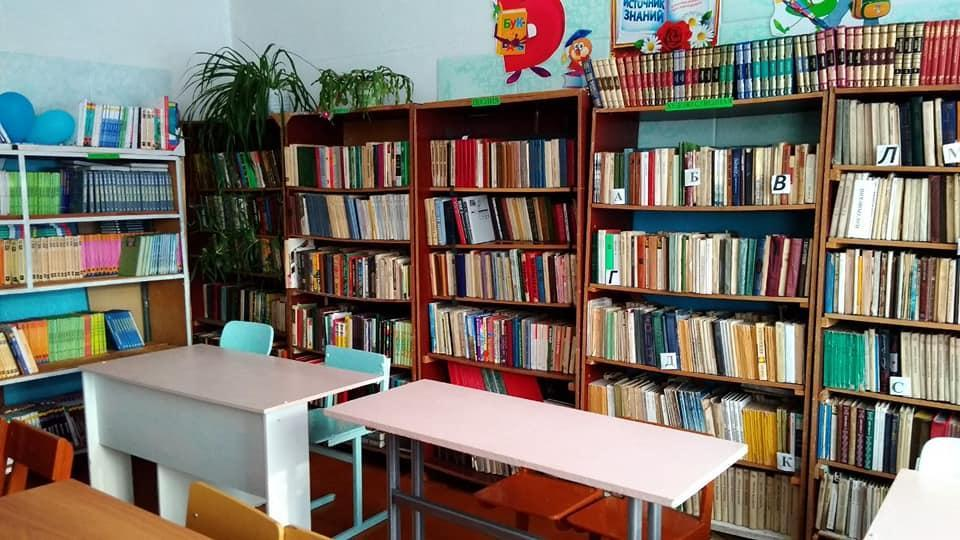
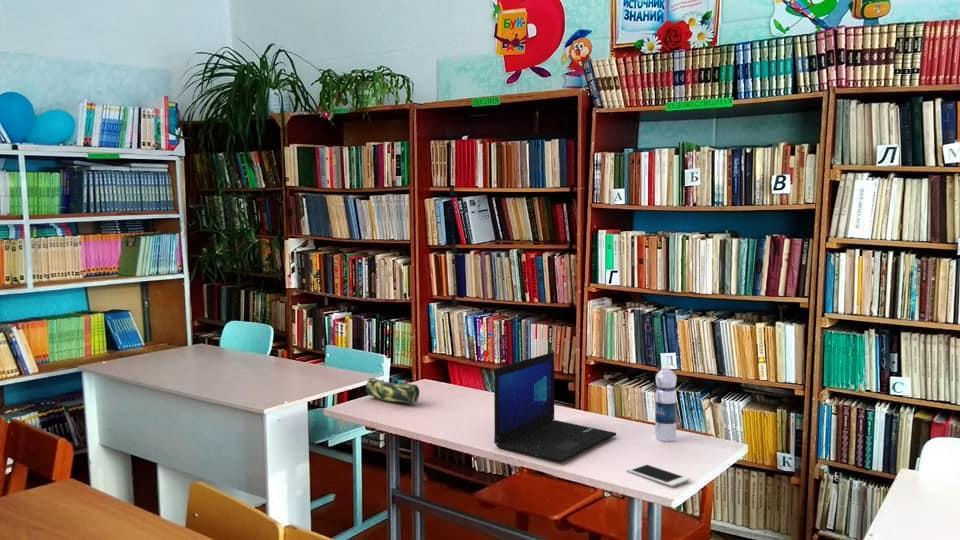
+ water bottle [654,363,678,442]
+ cell phone [626,463,691,488]
+ laptop [493,351,617,463]
+ pencil case [365,377,421,404]
